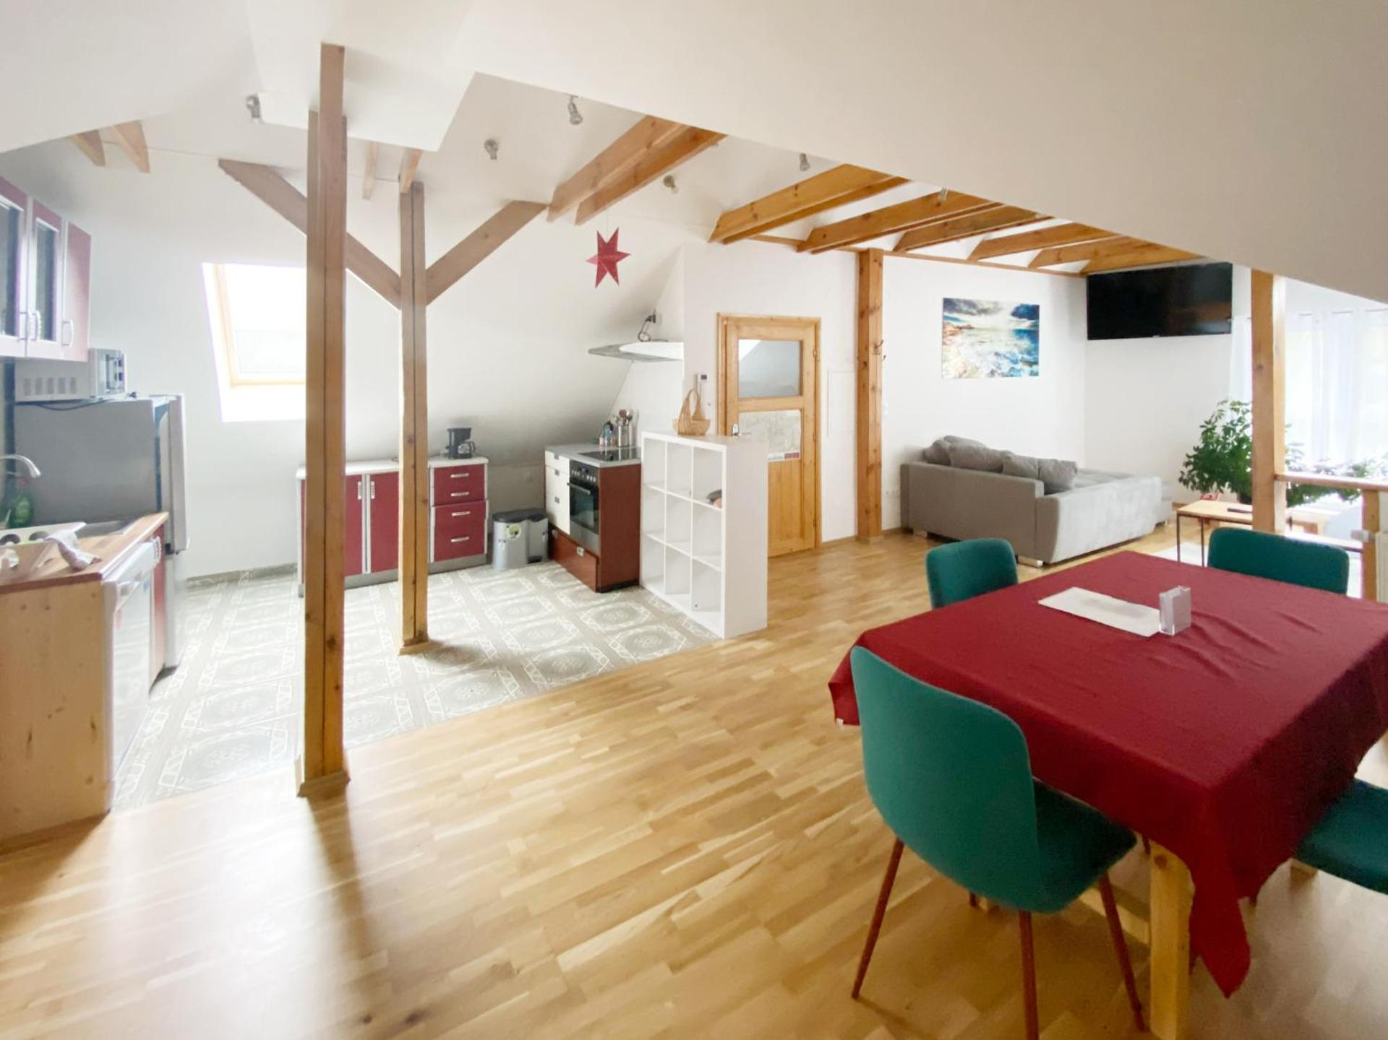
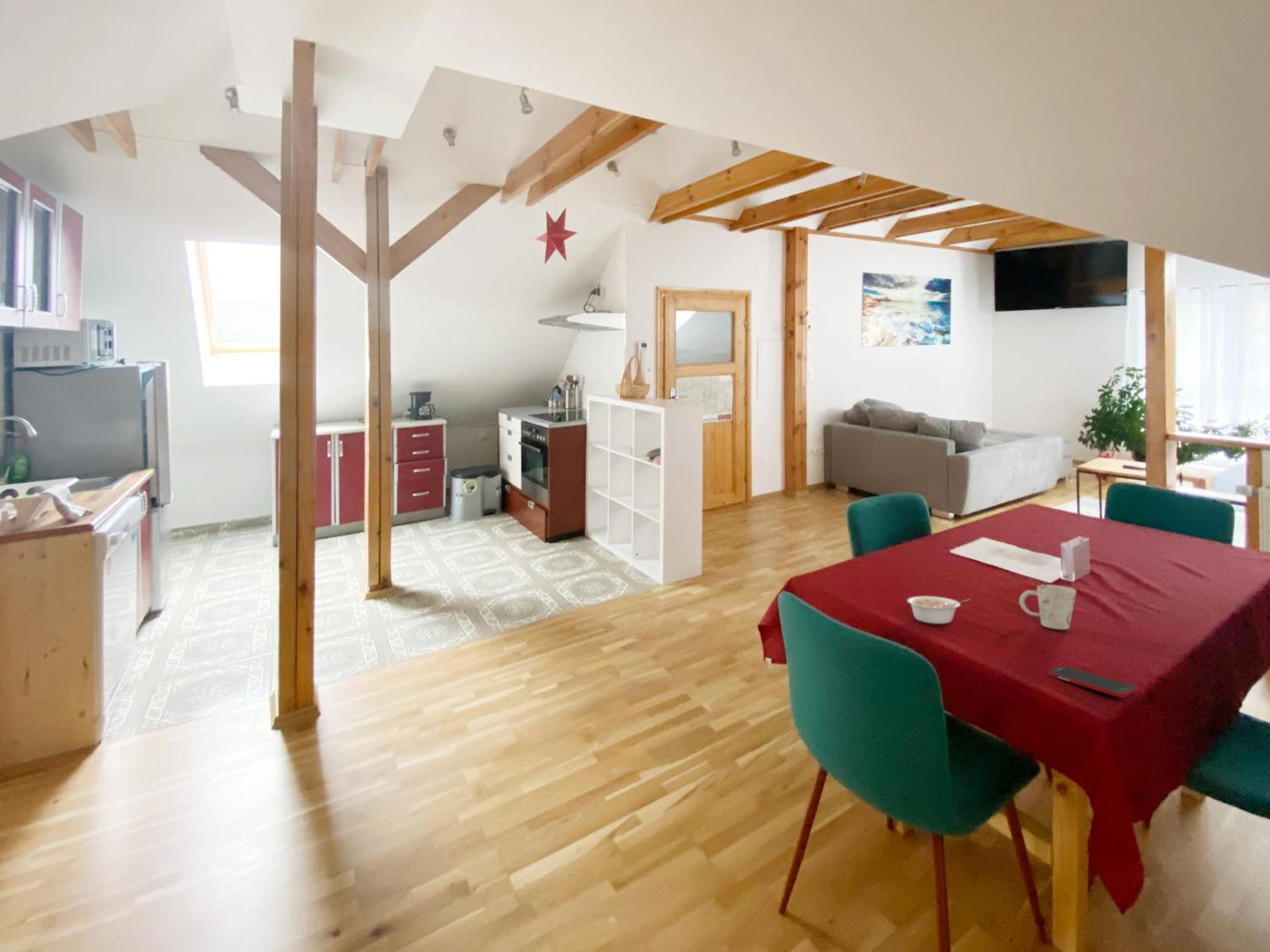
+ cell phone [1045,665,1139,698]
+ mug [1019,584,1077,630]
+ legume [906,596,972,625]
